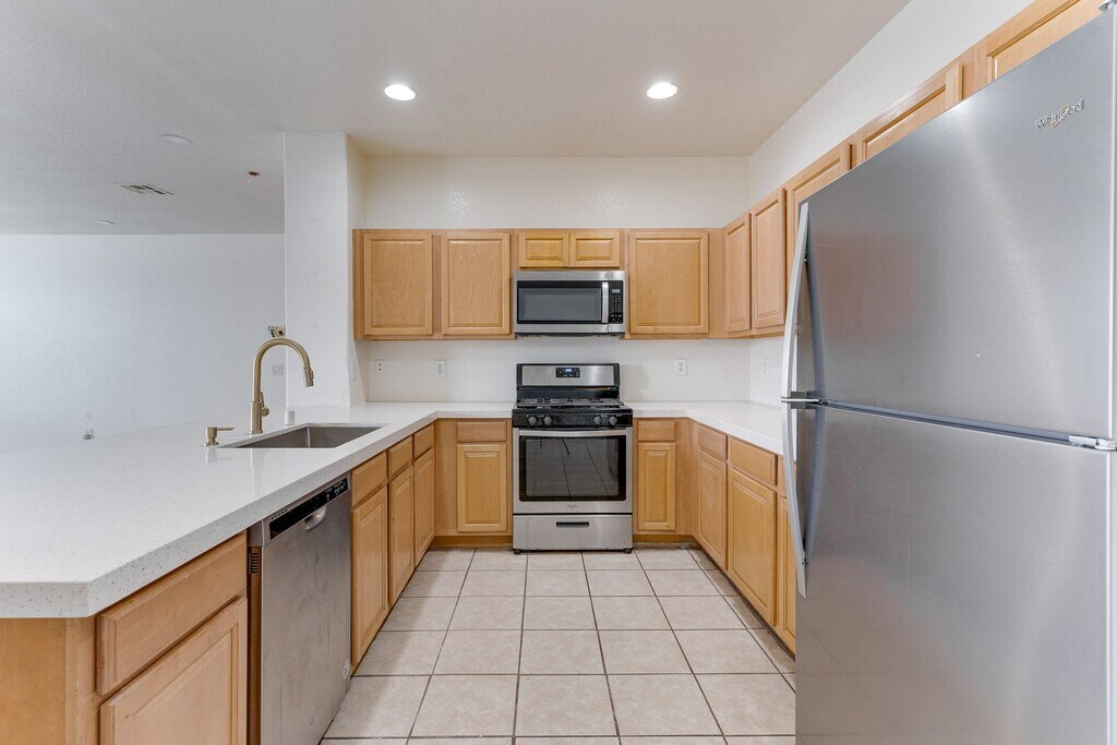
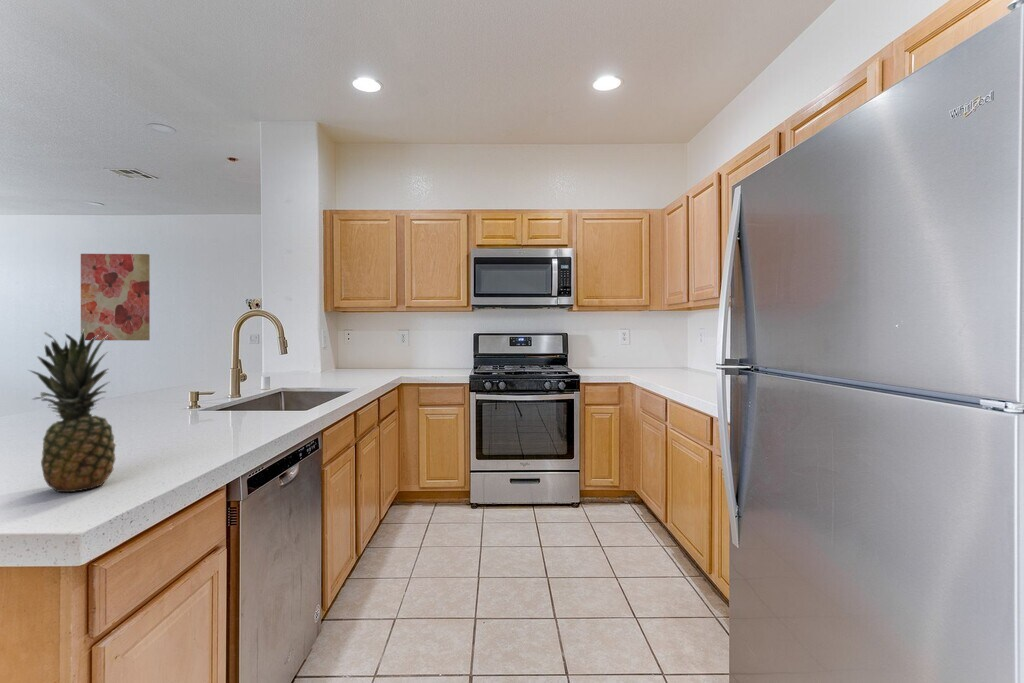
+ fruit [28,329,117,493]
+ wall art [80,253,151,341]
